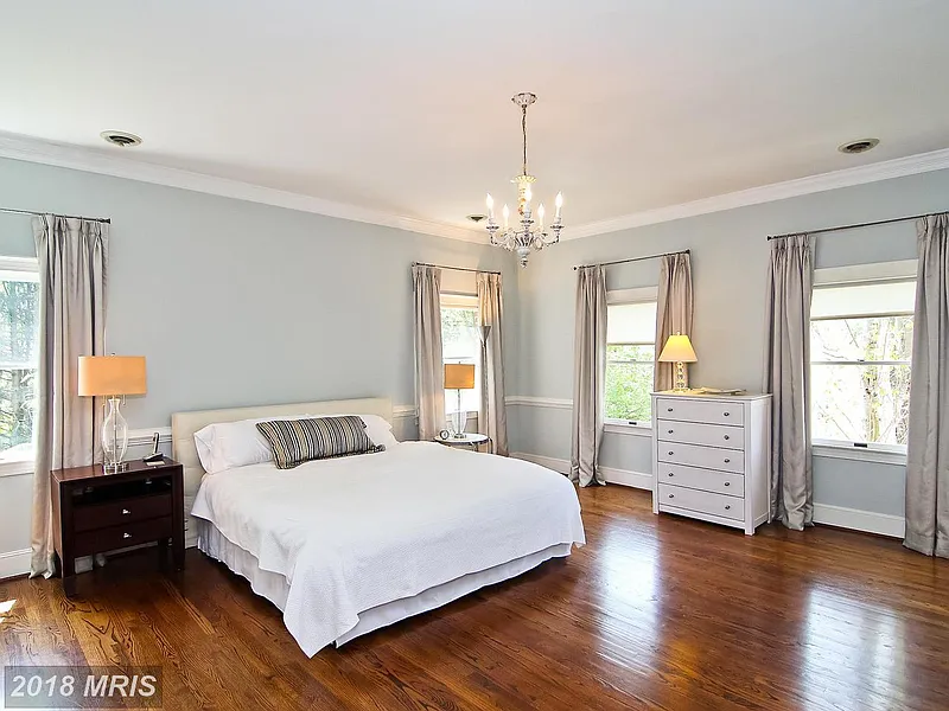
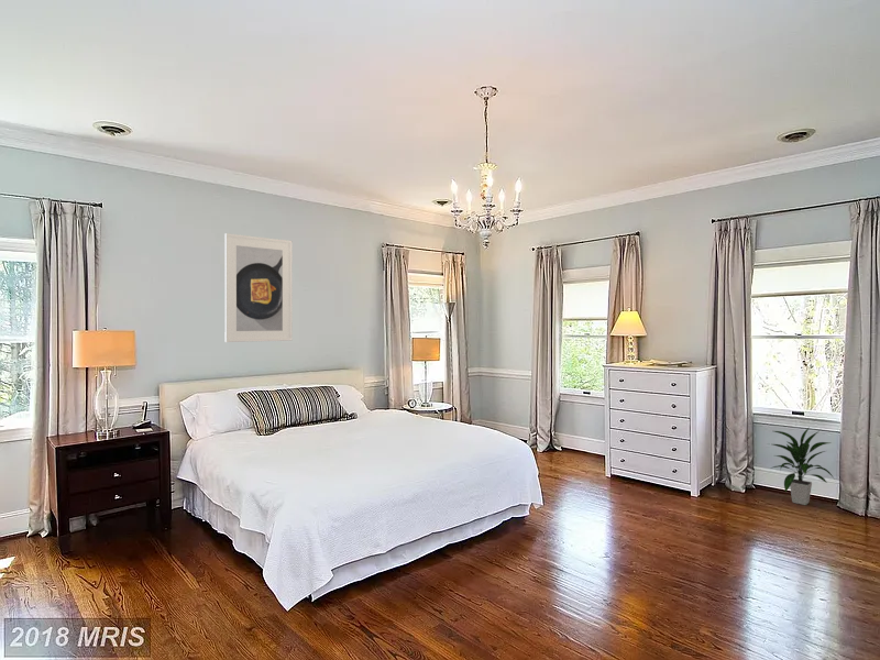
+ indoor plant [766,426,836,506]
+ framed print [223,232,293,343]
